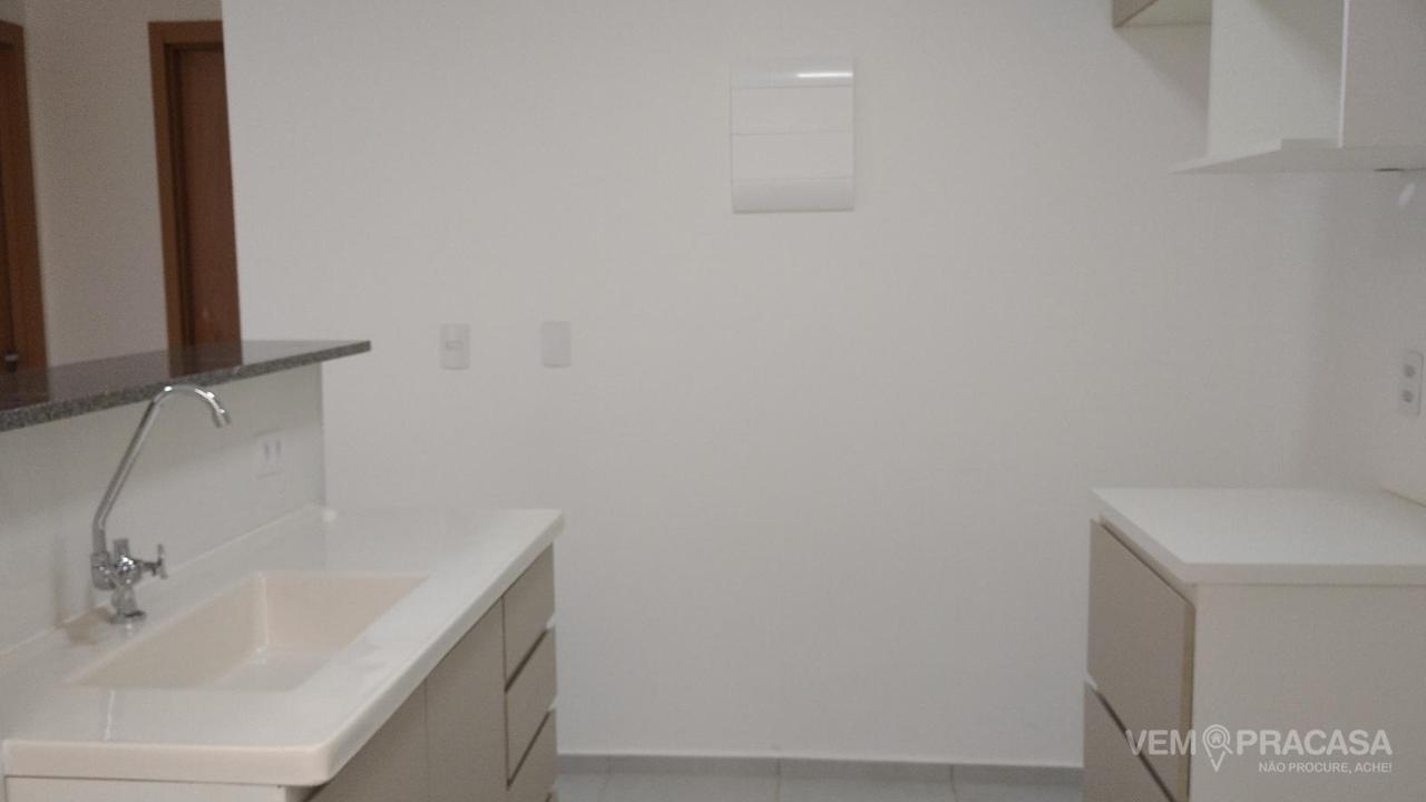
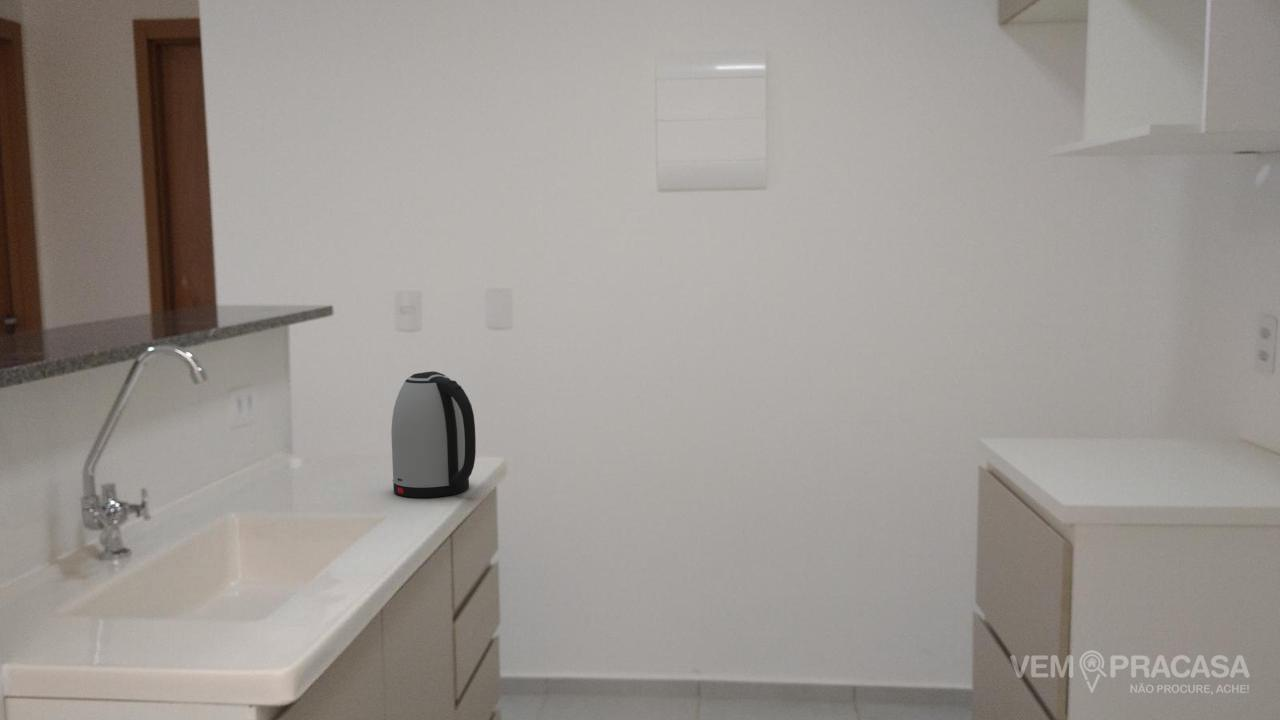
+ kettle [390,370,477,499]
